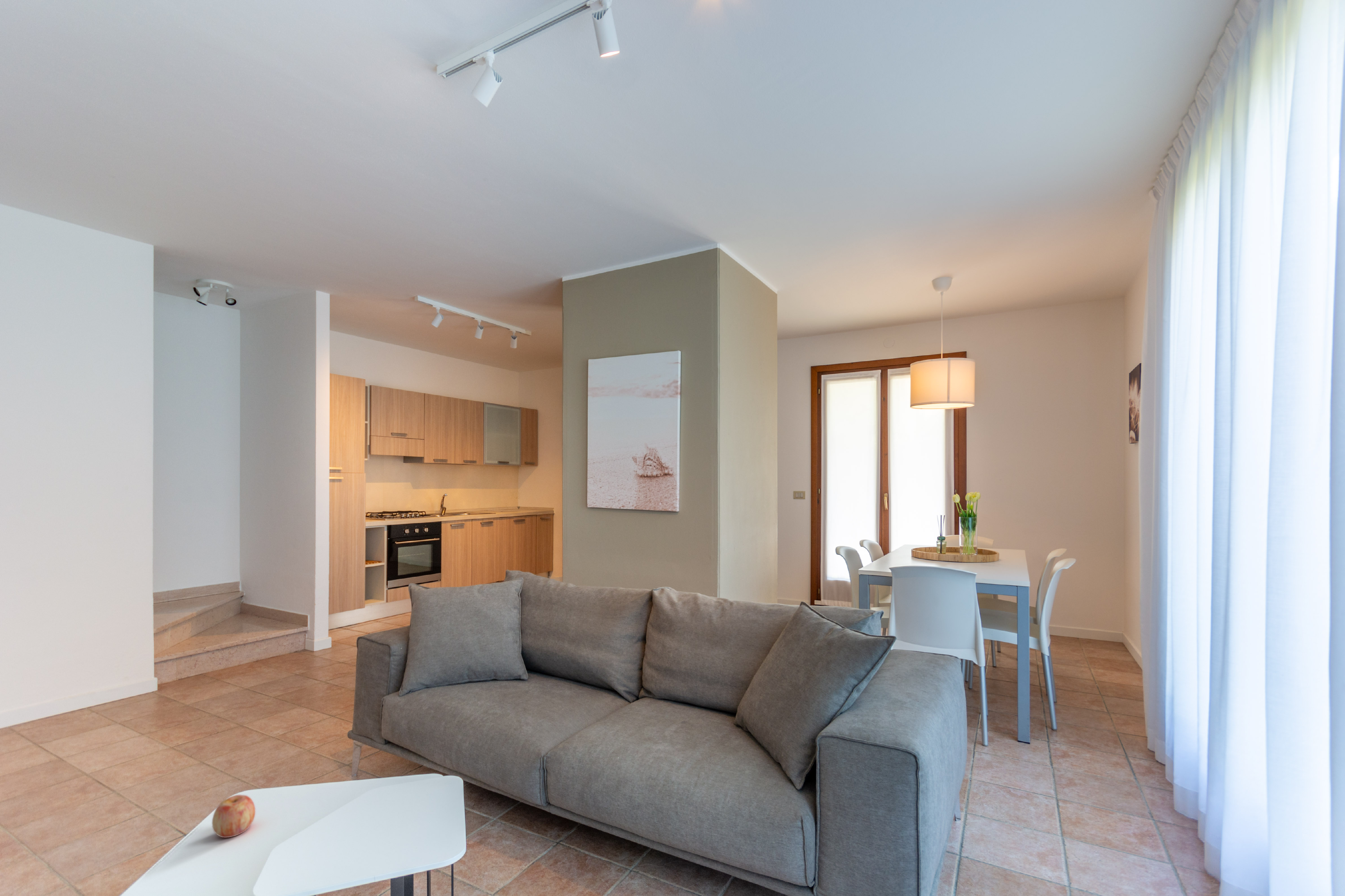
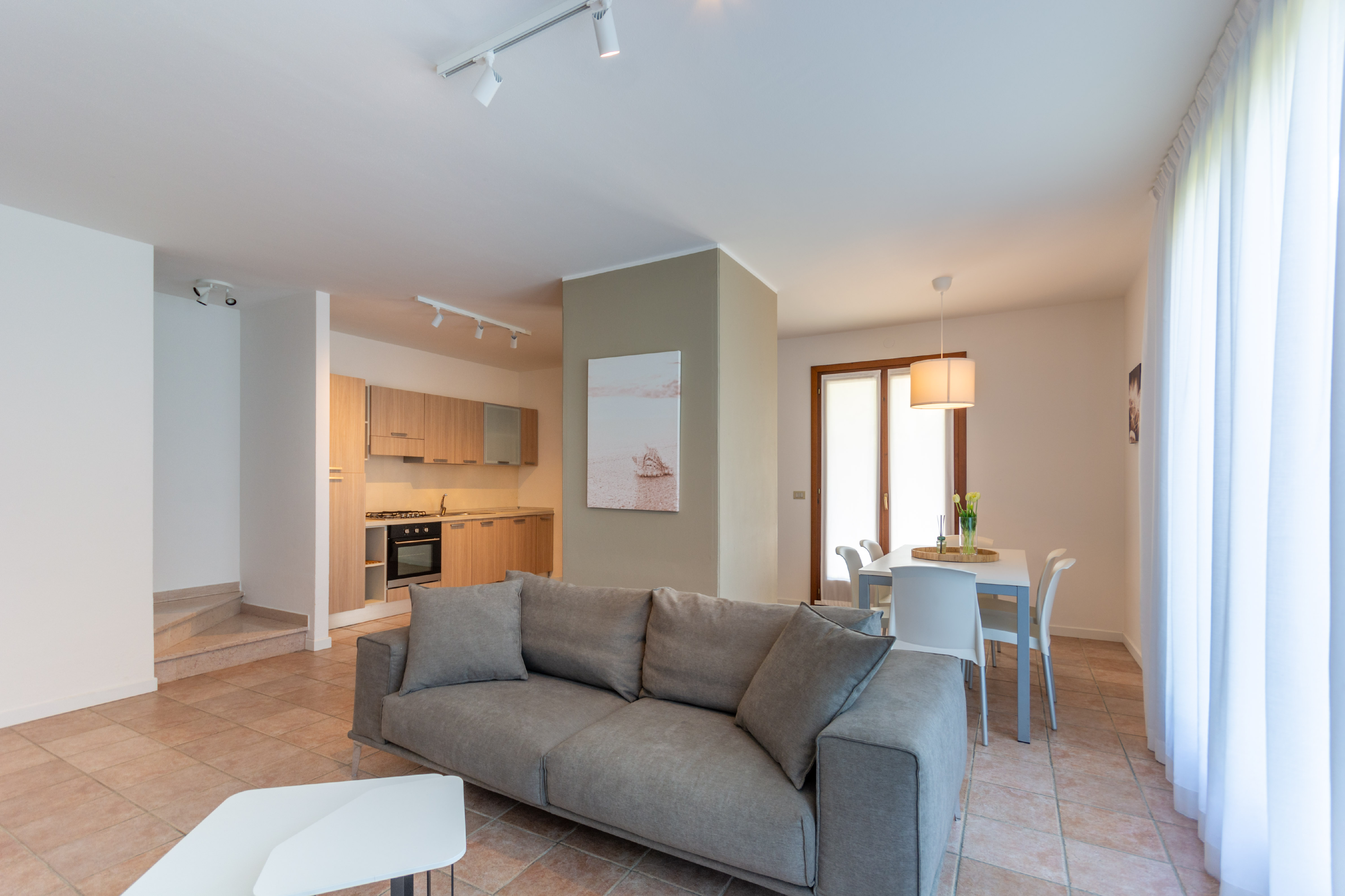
- apple [211,795,256,838]
